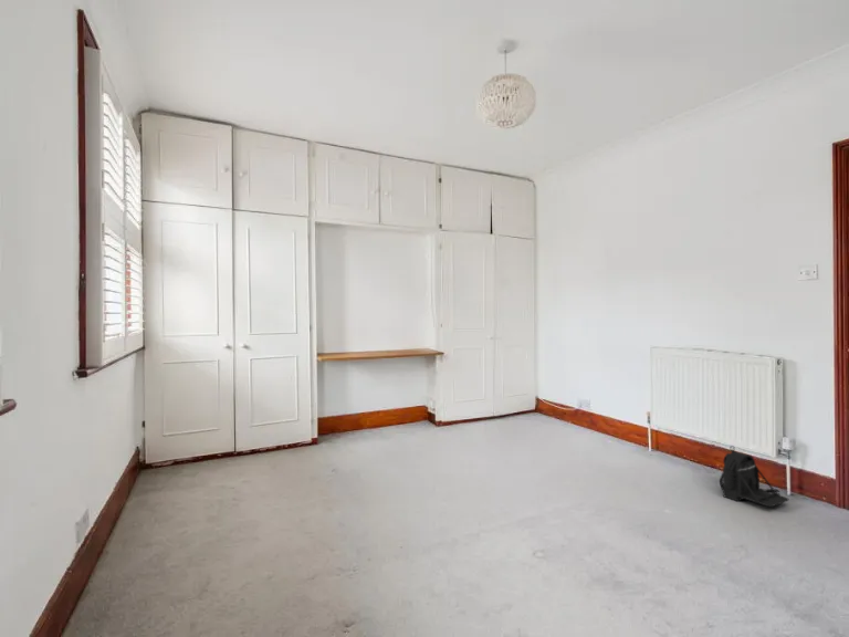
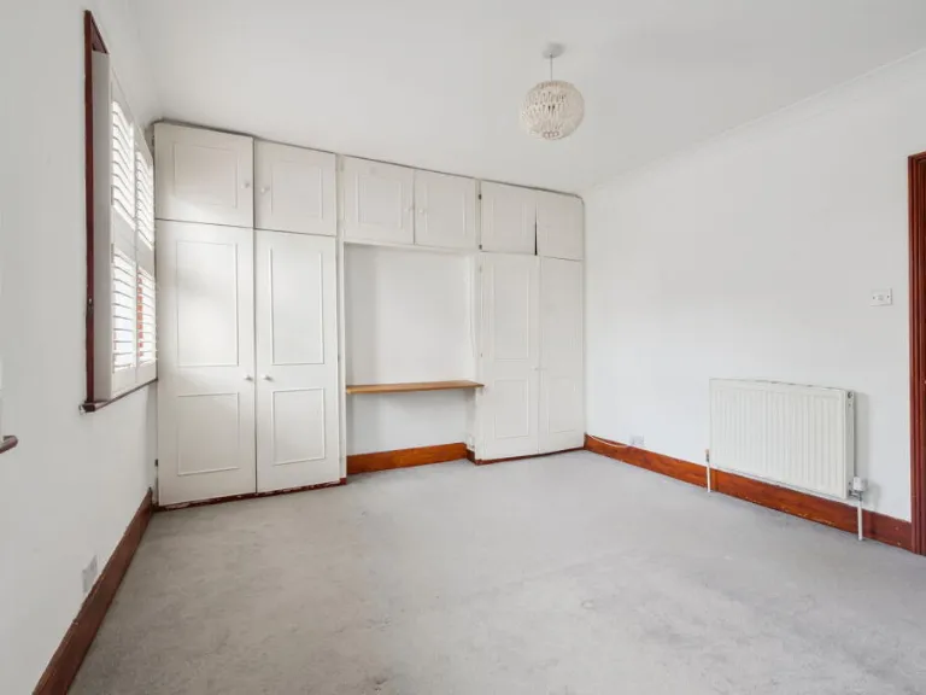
- backpack [719,445,789,508]
